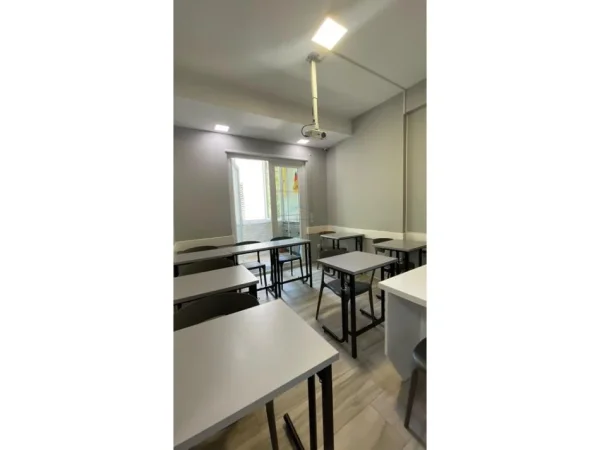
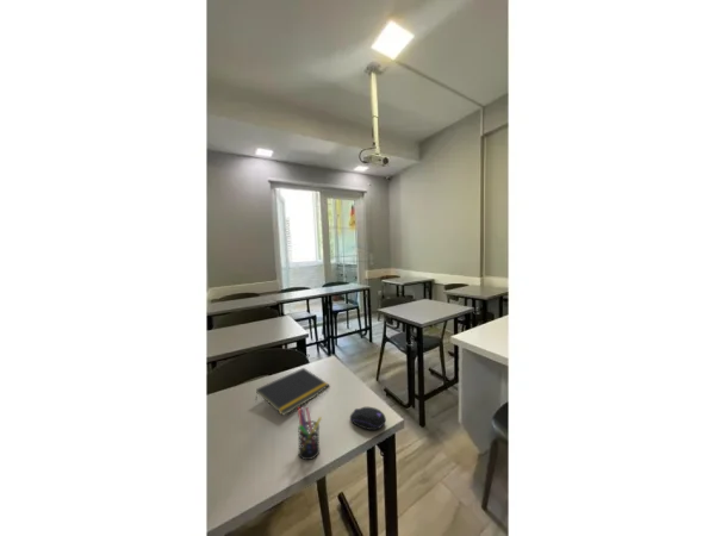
+ notepad [254,367,331,417]
+ computer mouse [349,406,387,431]
+ pen holder [297,405,323,461]
